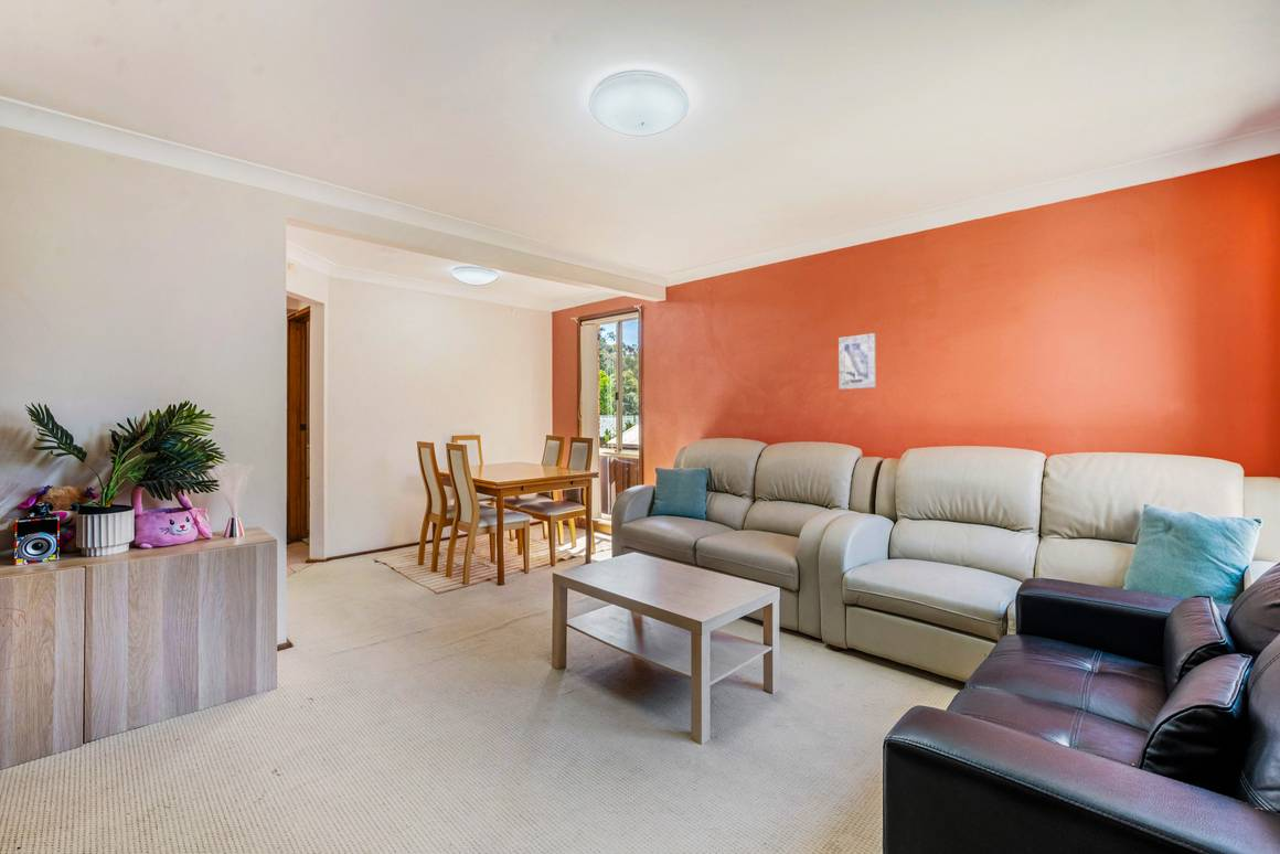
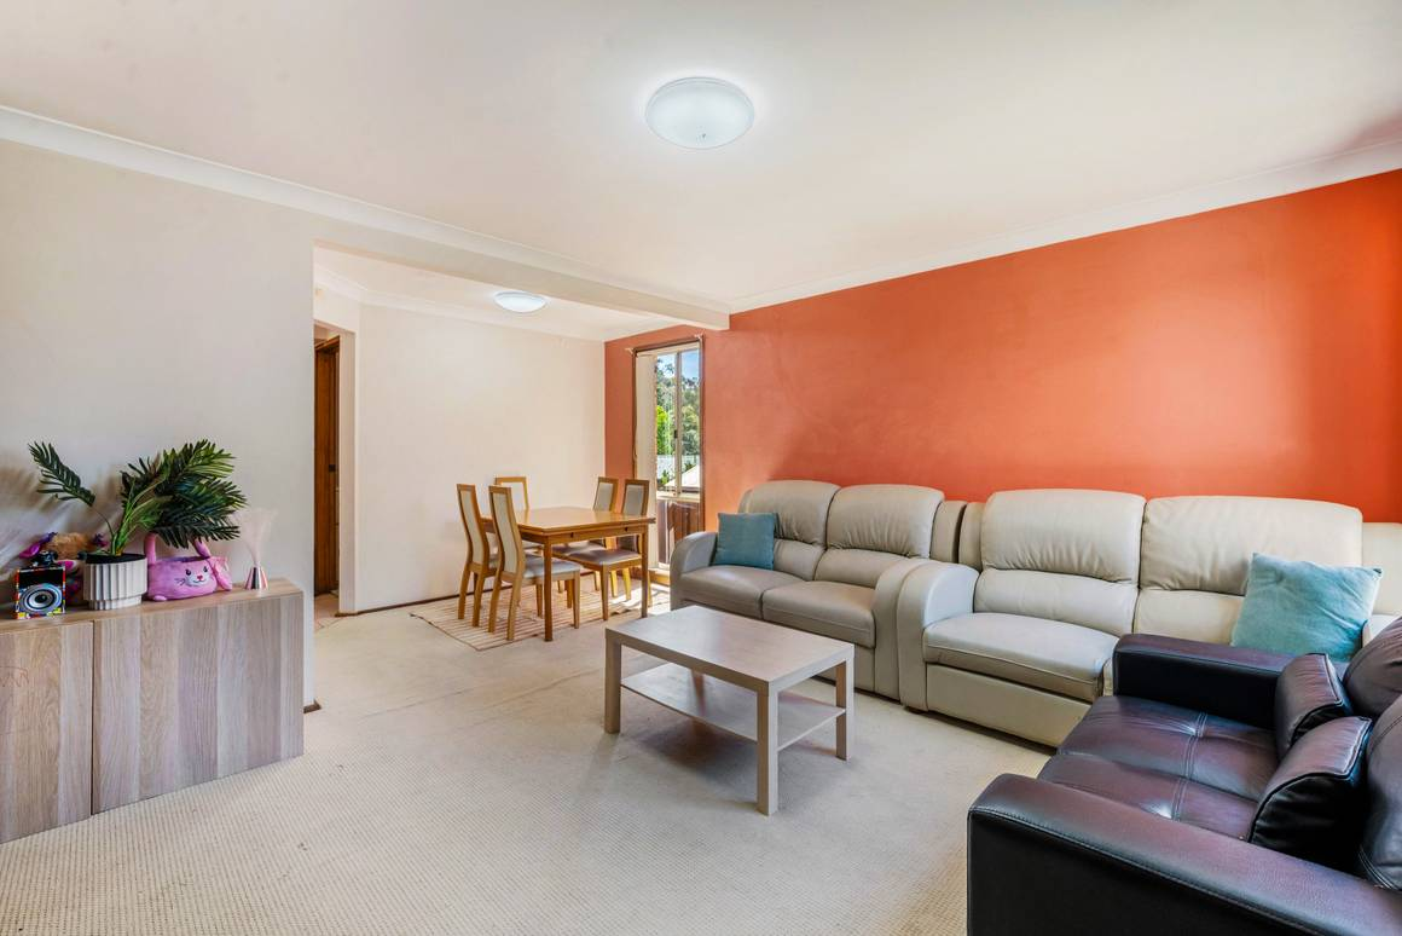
- wall art [838,332,877,391]
